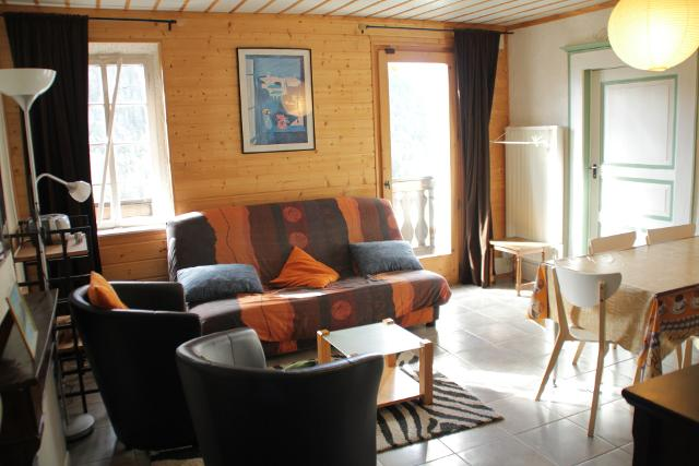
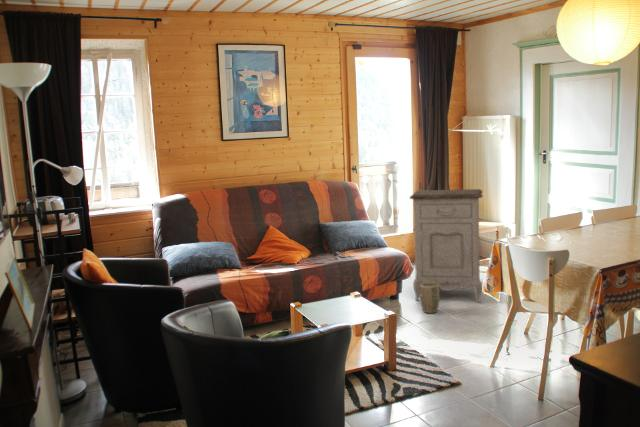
+ nightstand [409,188,484,303]
+ plant pot [420,282,441,314]
